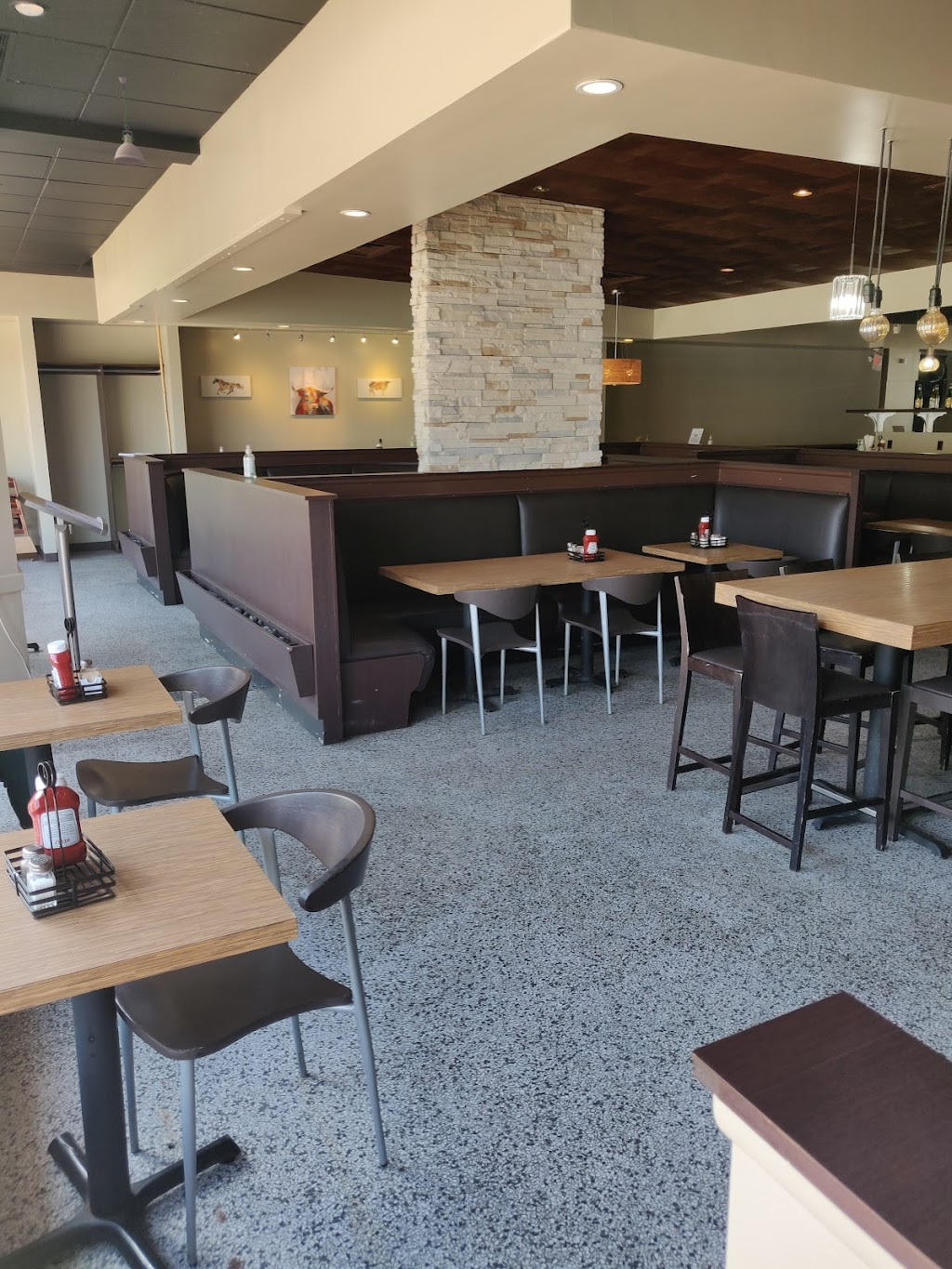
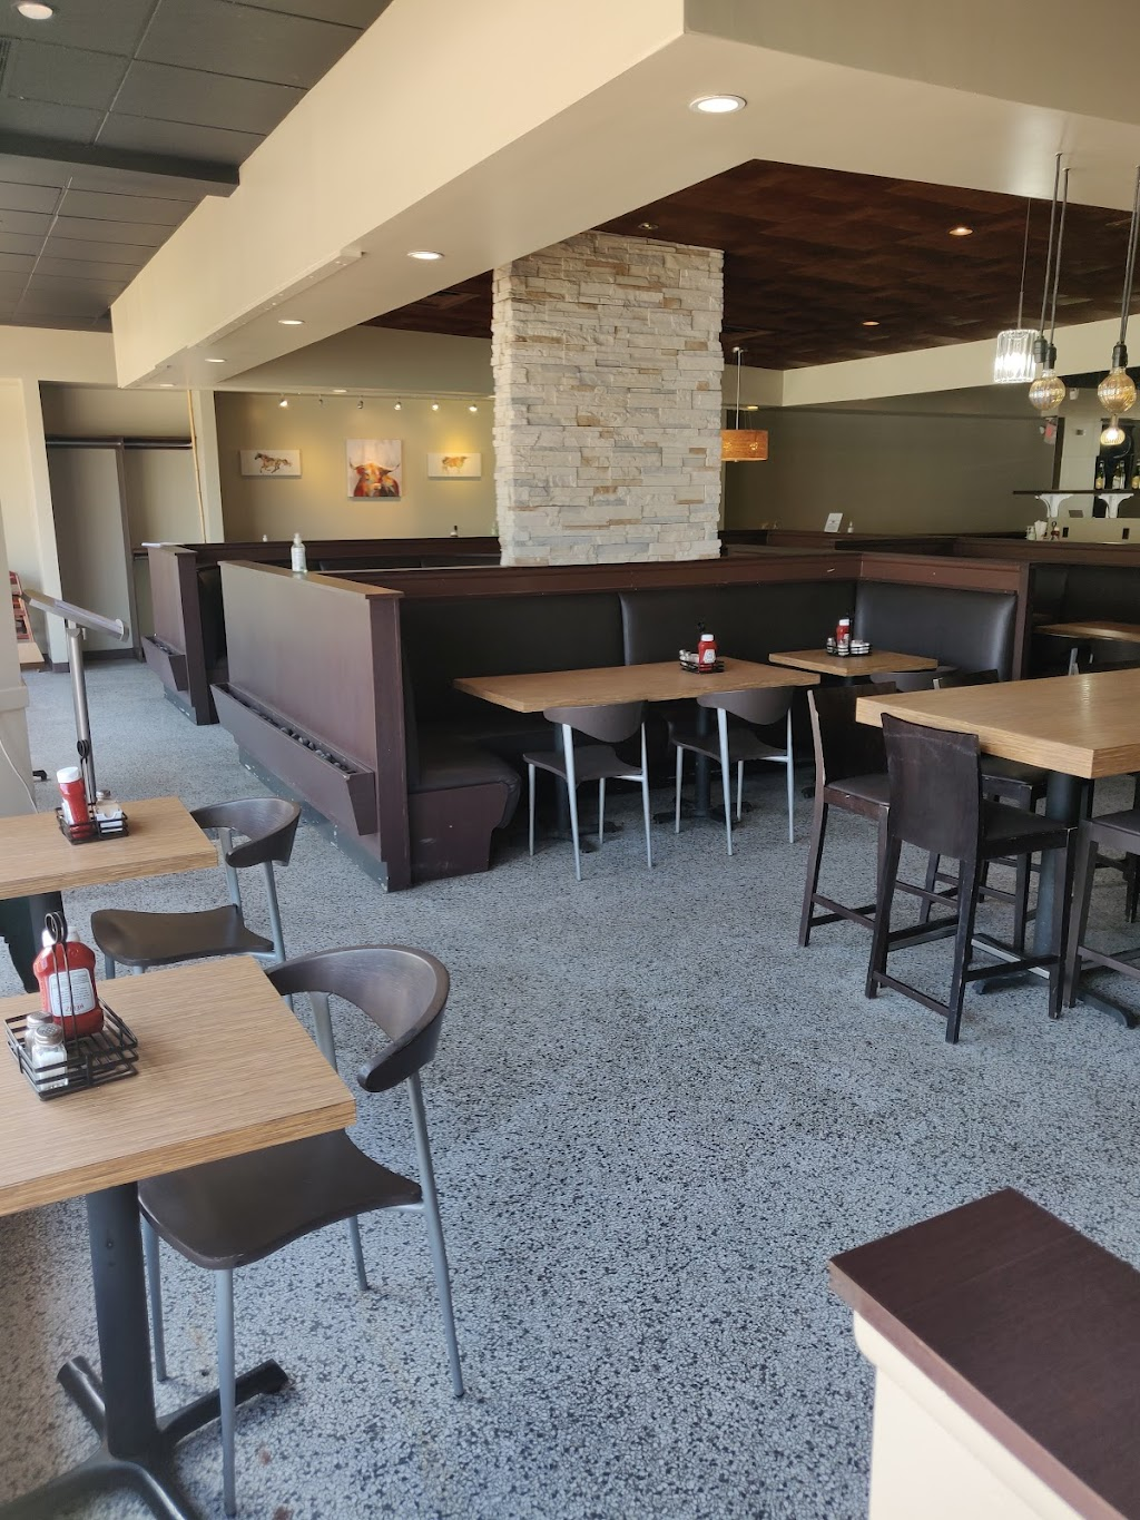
- pendant light [112,76,147,166]
